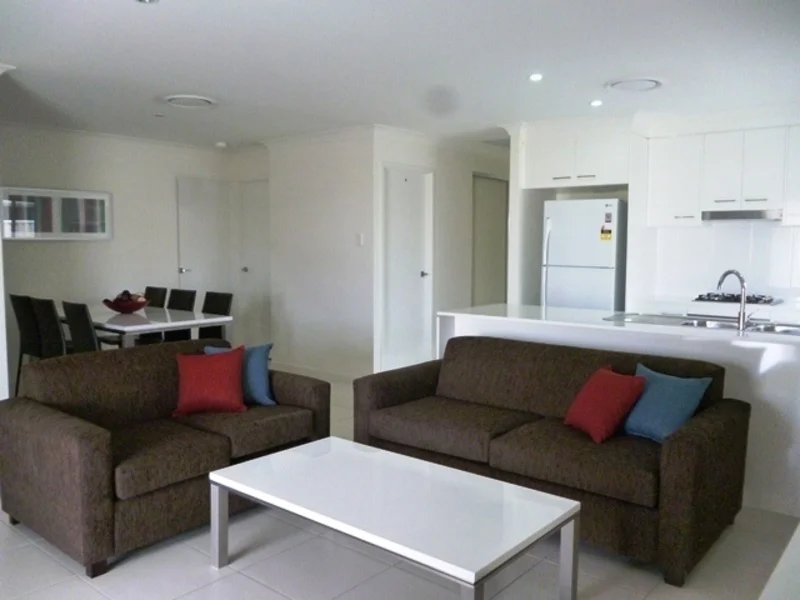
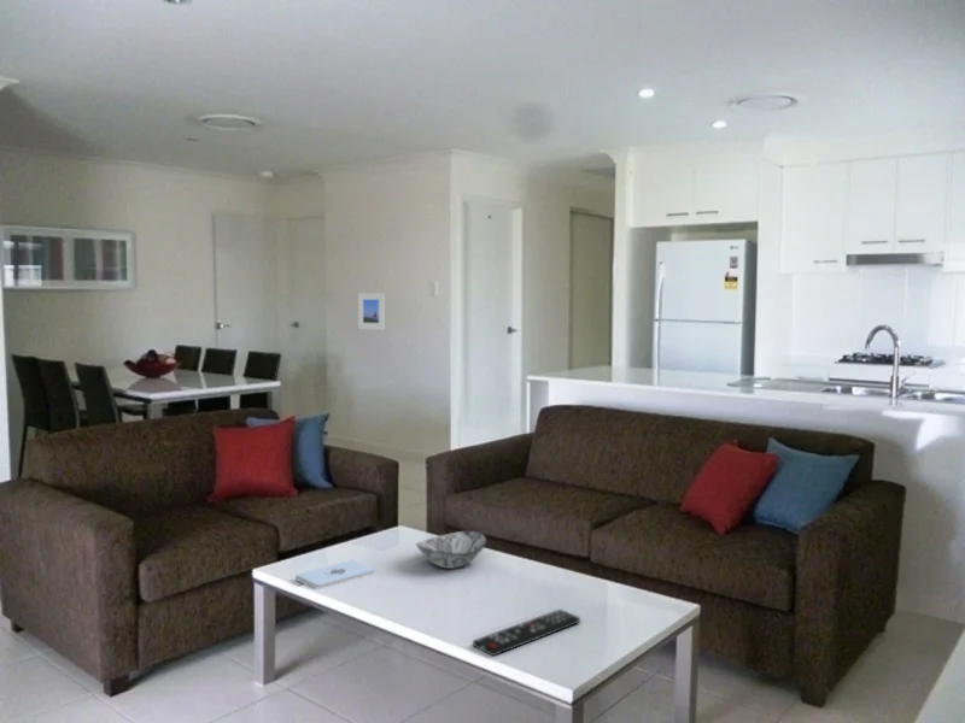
+ remote control [472,609,581,657]
+ notepad [294,559,375,589]
+ decorative bowl [415,530,489,570]
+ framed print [357,292,386,331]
